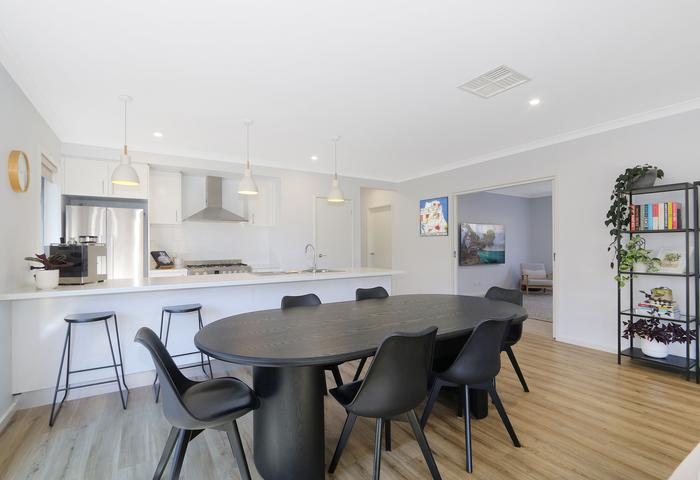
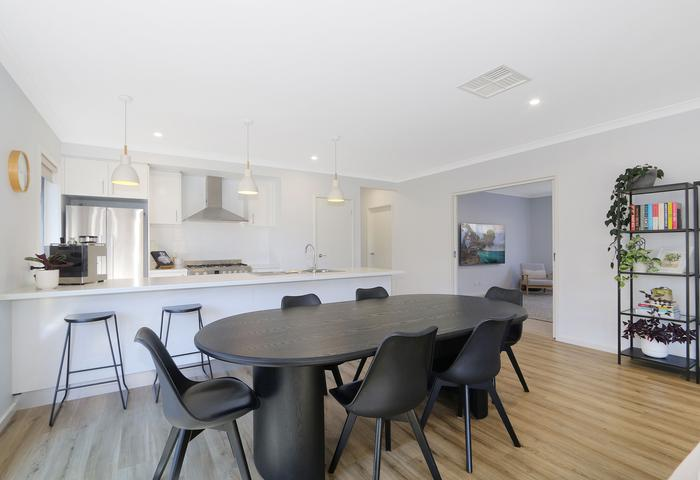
- wall art [419,195,449,237]
